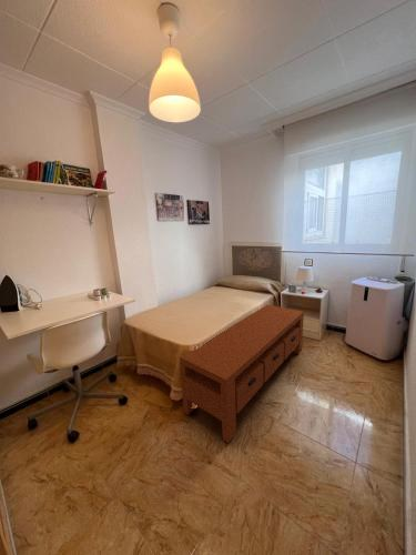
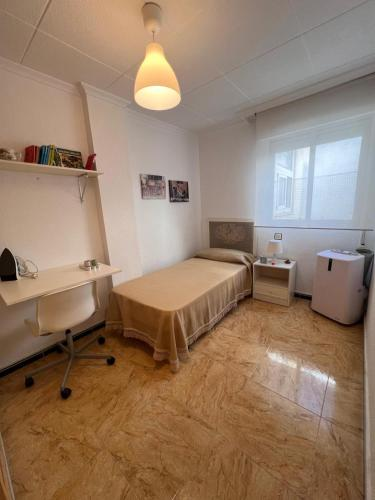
- storage bench [179,304,305,444]
